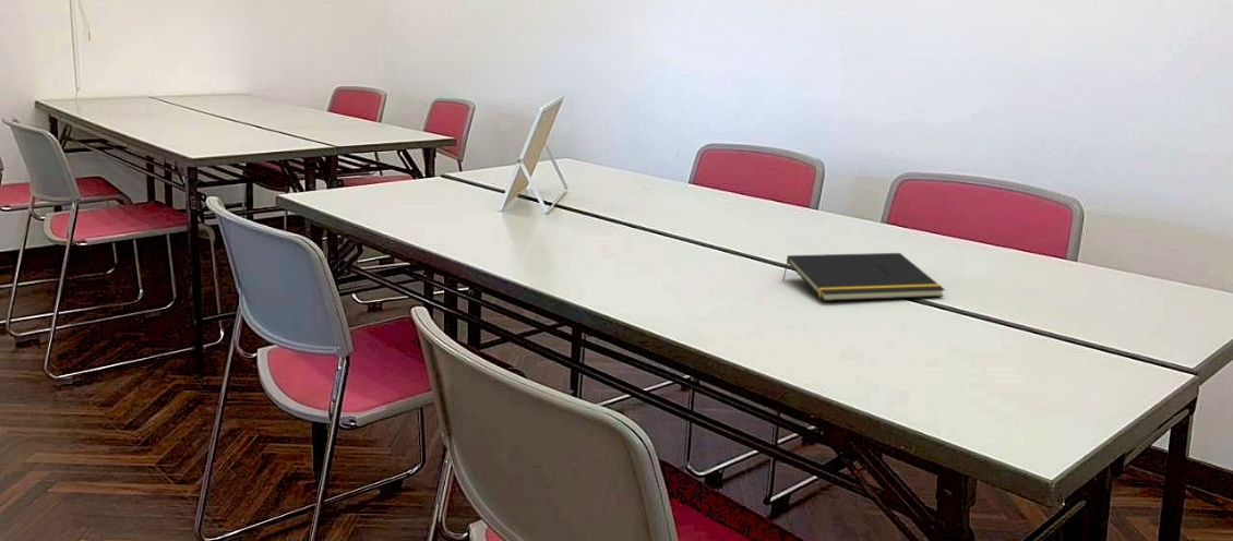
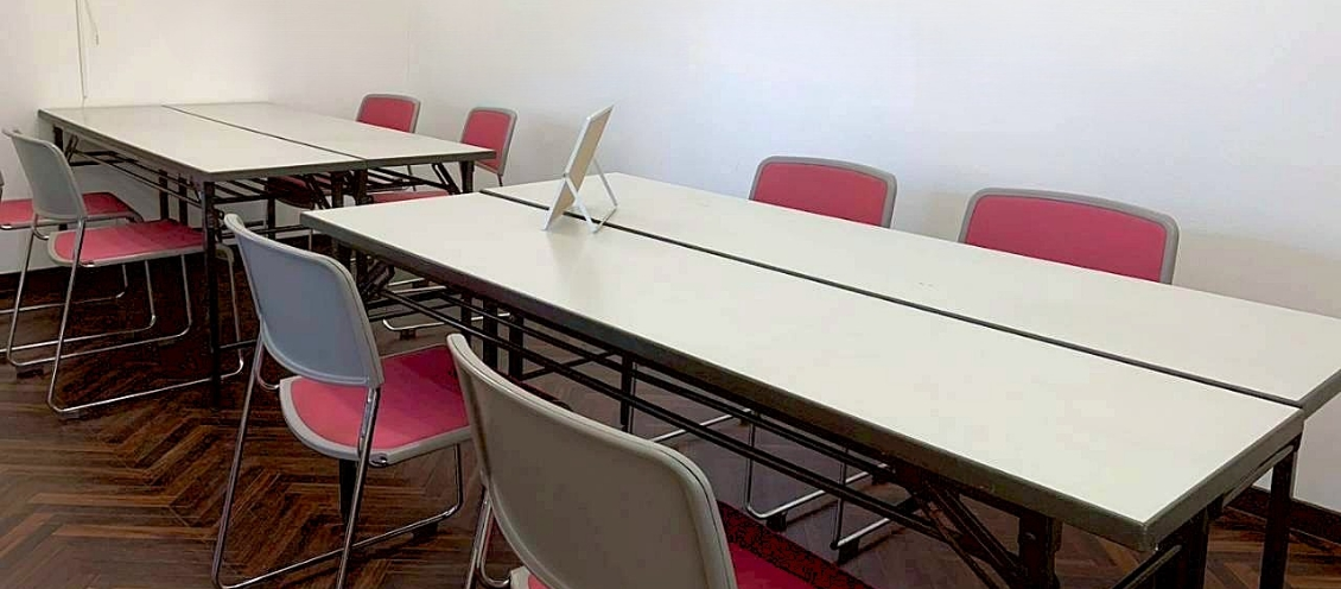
- notepad [781,252,946,302]
